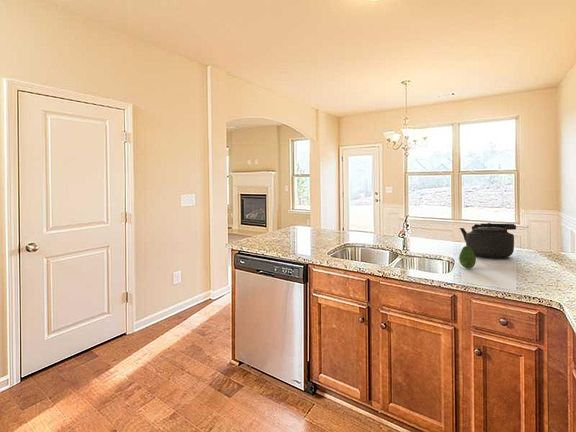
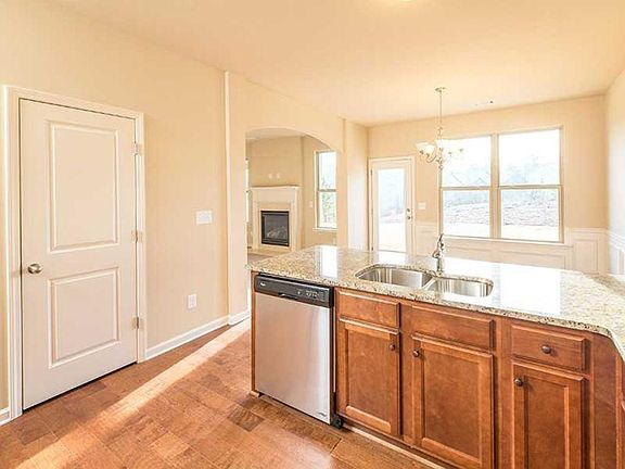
- kettle [459,222,517,258]
- fruit [458,245,477,269]
